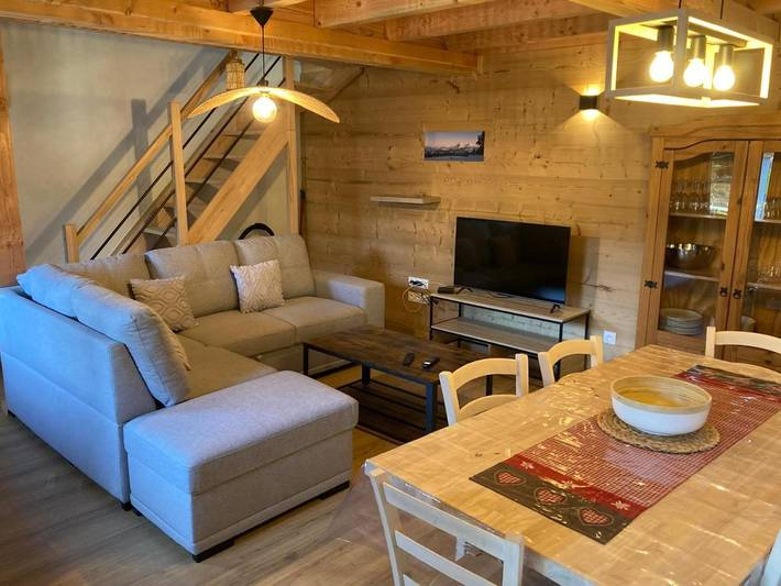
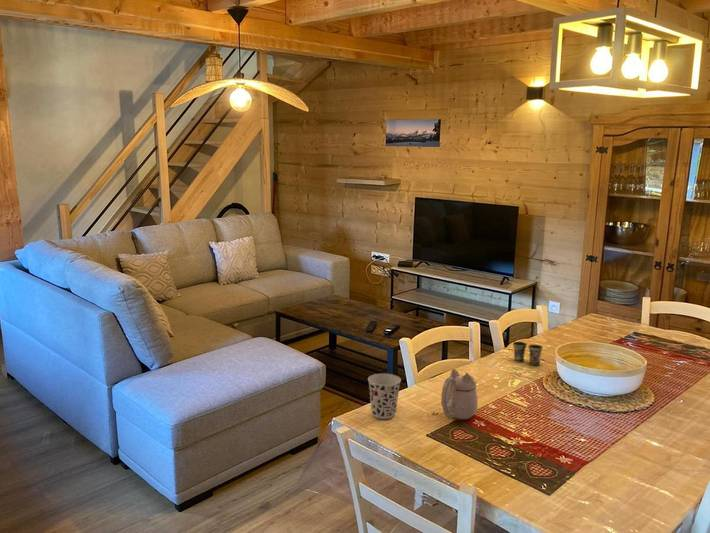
+ teapot [440,368,479,421]
+ cup [367,373,402,420]
+ cup [512,341,544,367]
